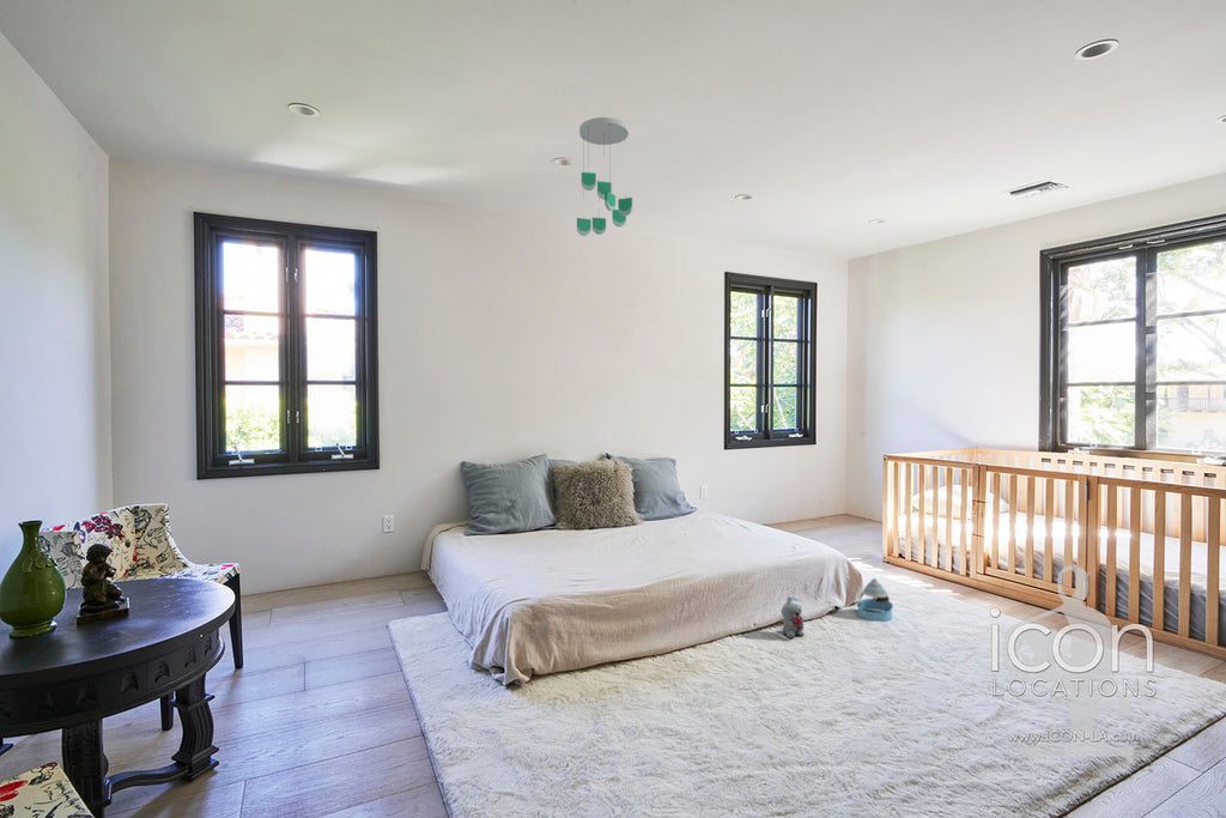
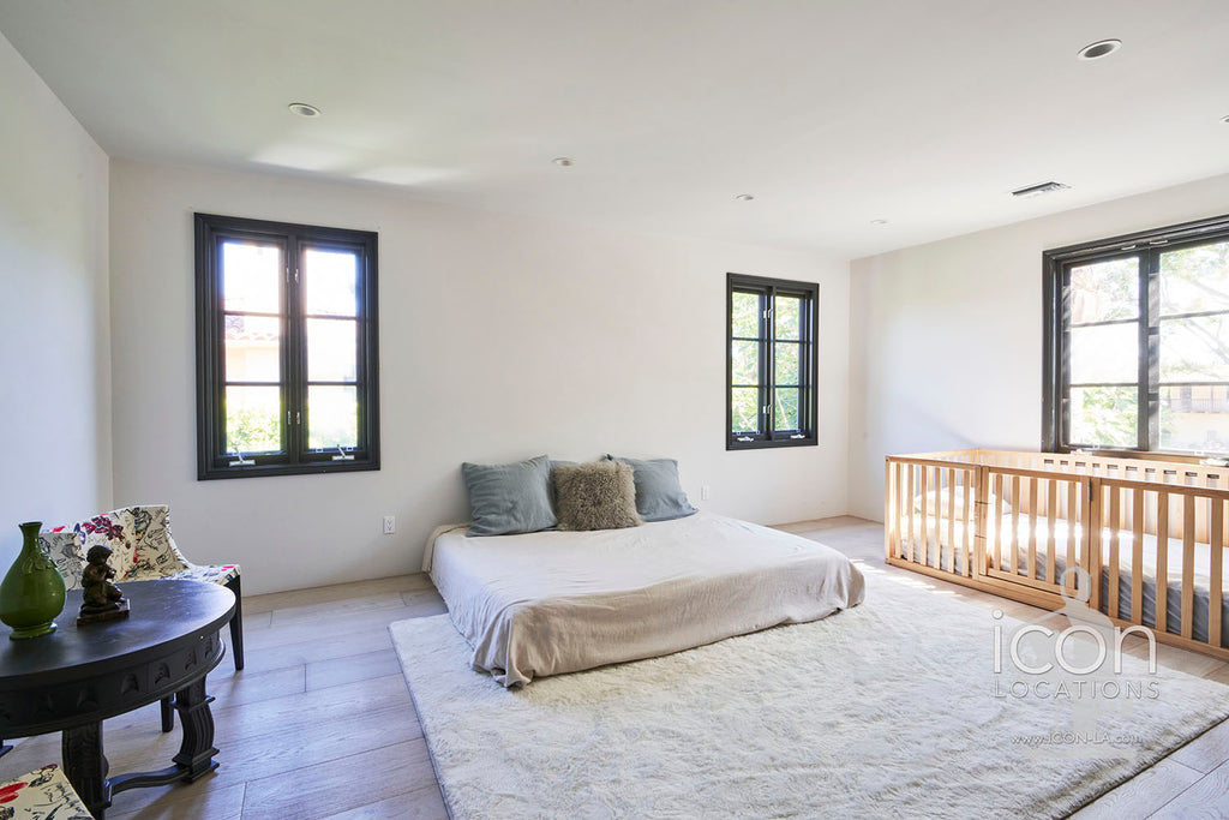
- plush toy [779,594,806,640]
- stacking toy [856,577,894,622]
- ceiling mobile [576,116,633,237]
